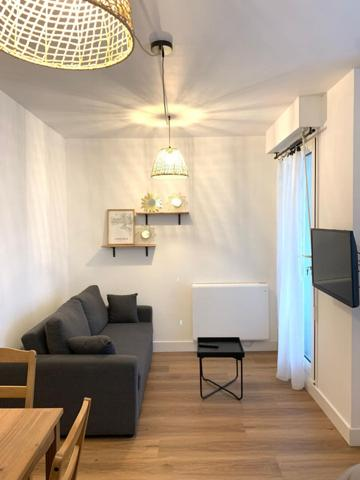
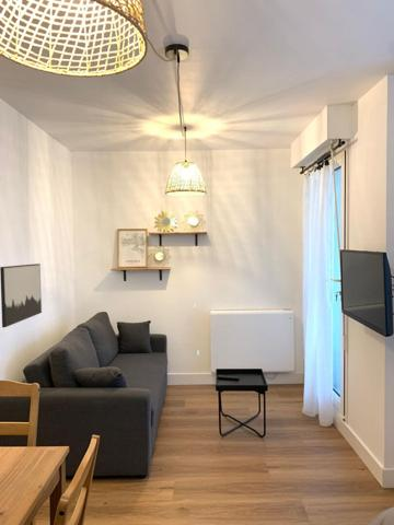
+ wall art [0,262,43,328]
